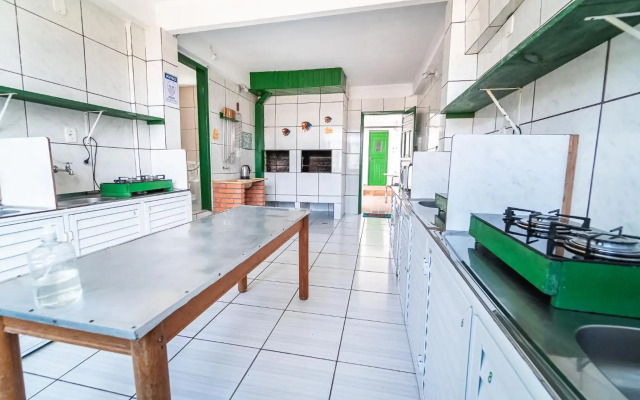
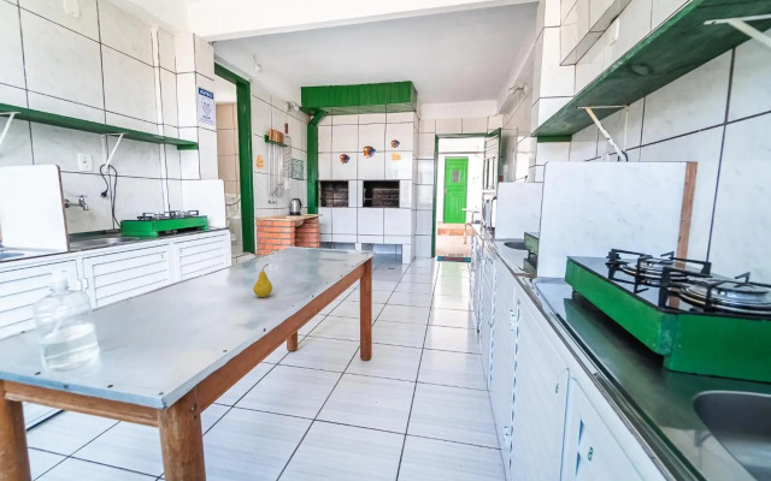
+ fruit [252,263,273,298]
